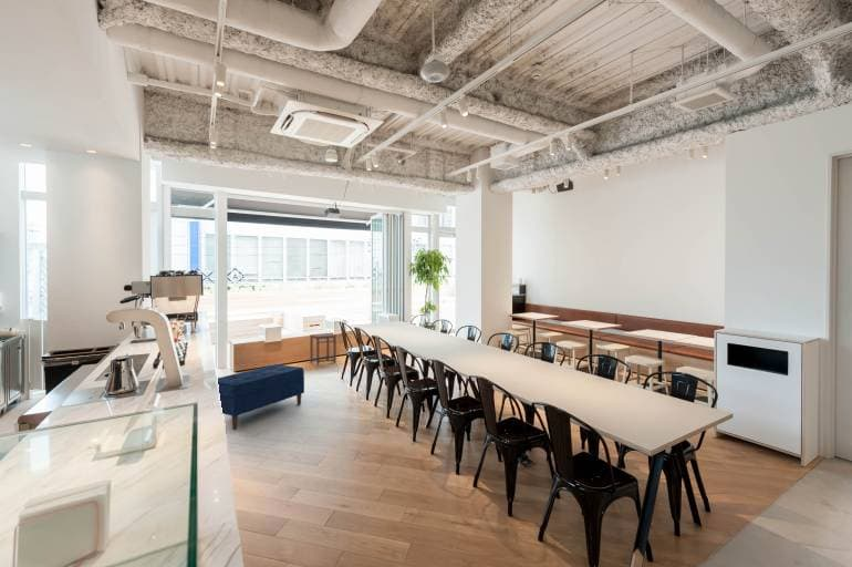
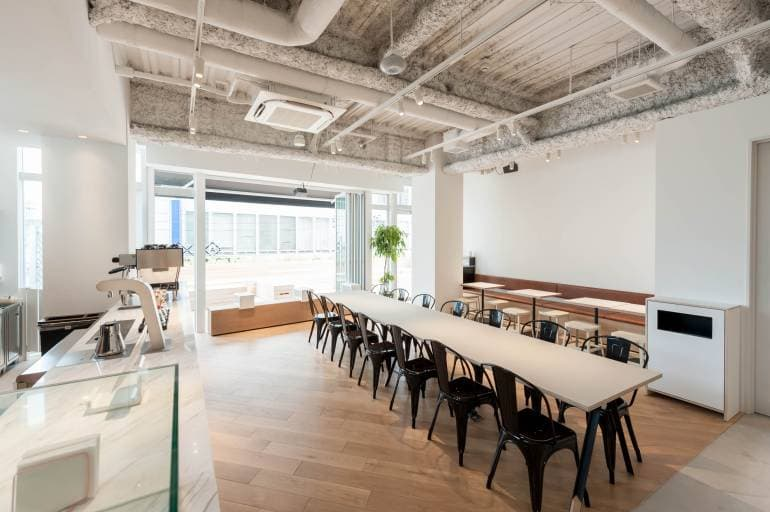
- side table [309,332,337,365]
- bench [217,363,305,431]
